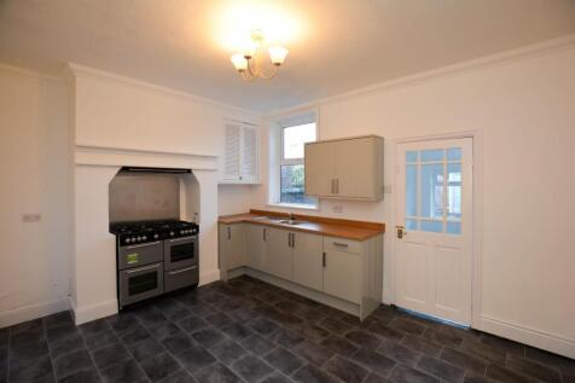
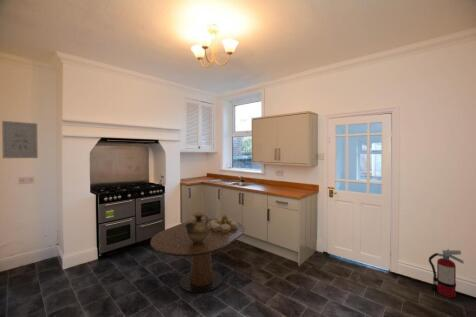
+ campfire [209,213,238,232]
+ dining table [150,218,246,294]
+ fire extinguisher [428,248,465,299]
+ wall art [1,120,39,159]
+ ceramic jug [185,212,210,244]
